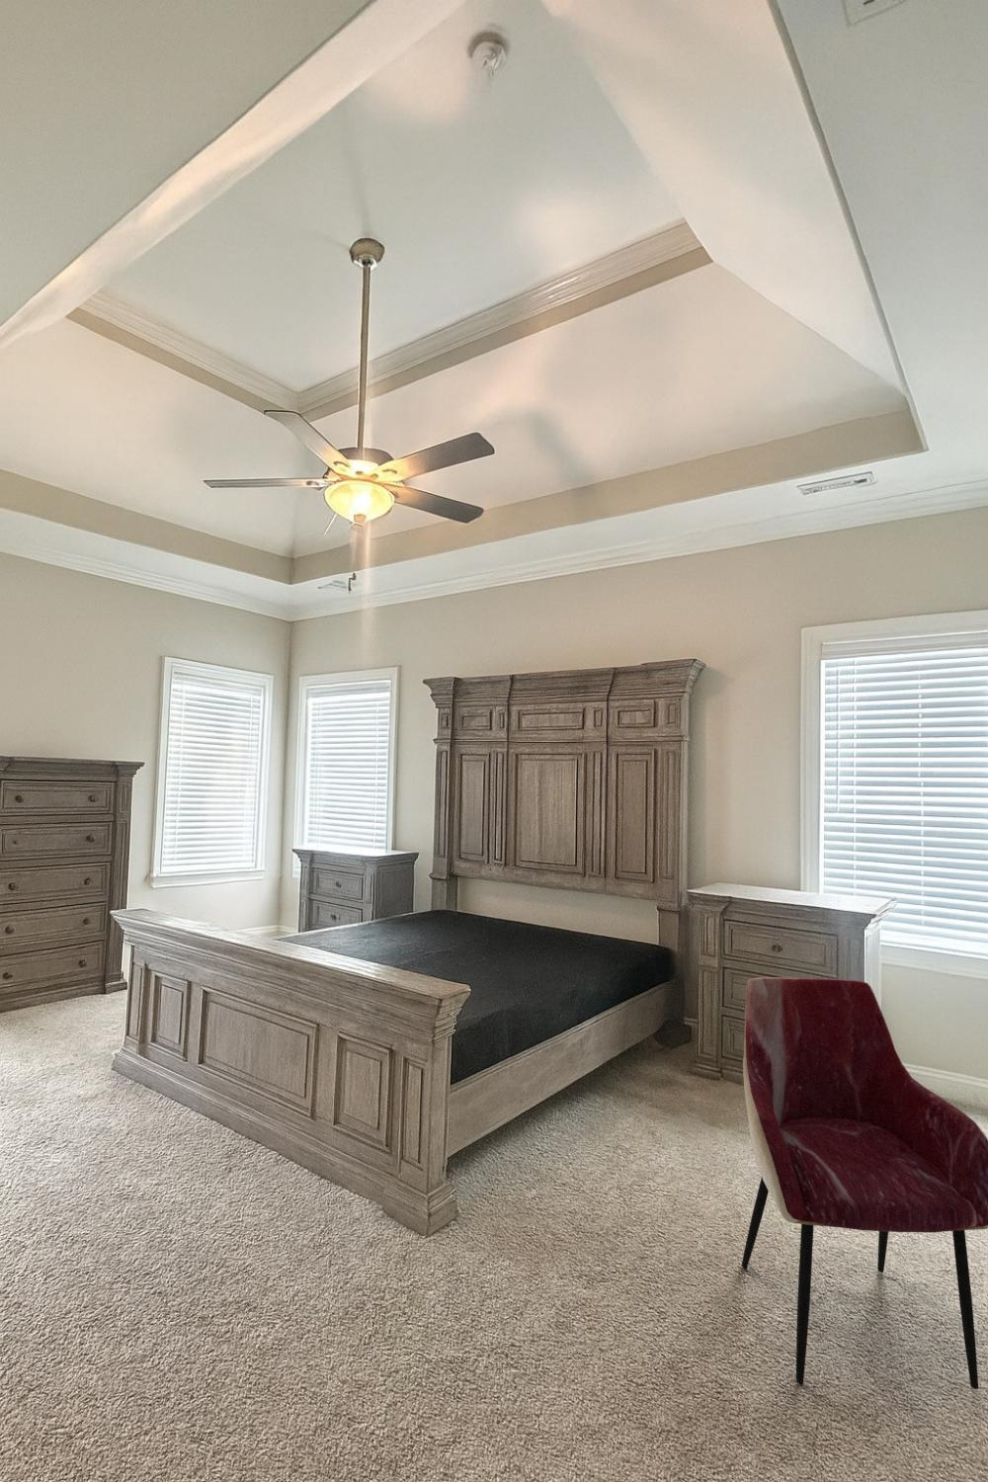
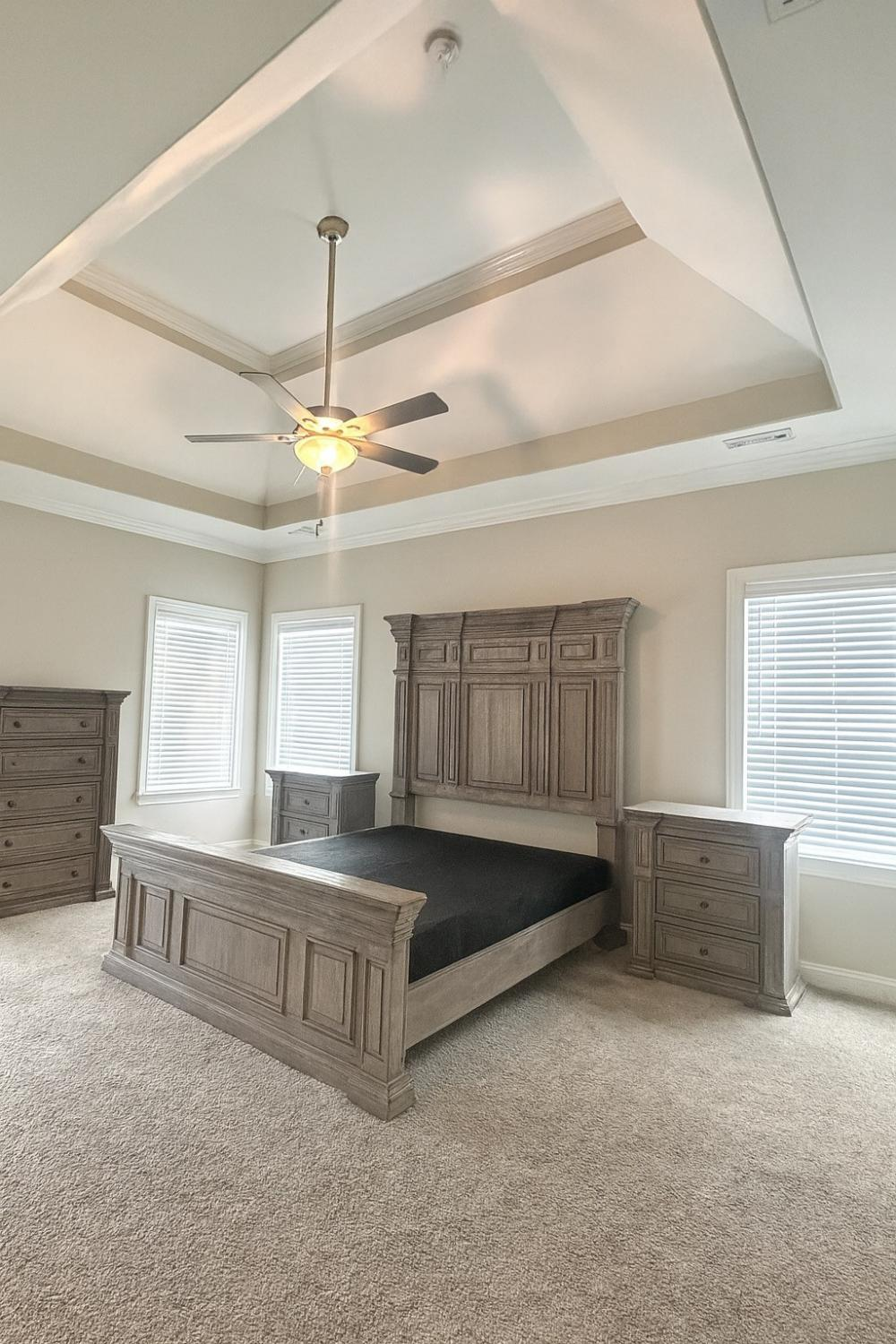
- armchair [741,976,988,1390]
